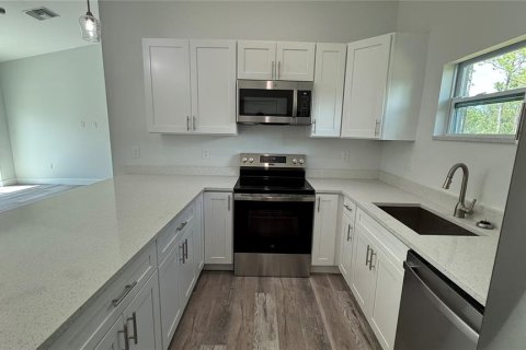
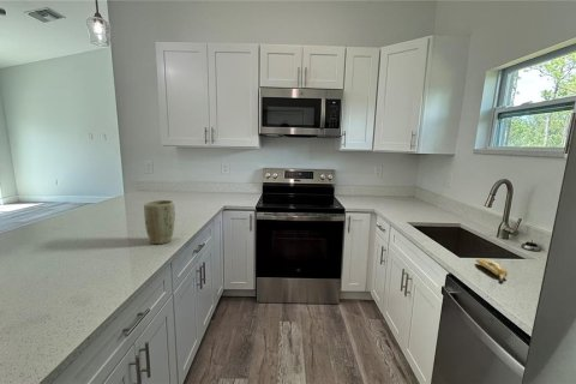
+ banana [475,258,509,283]
+ plant pot [143,199,176,245]
